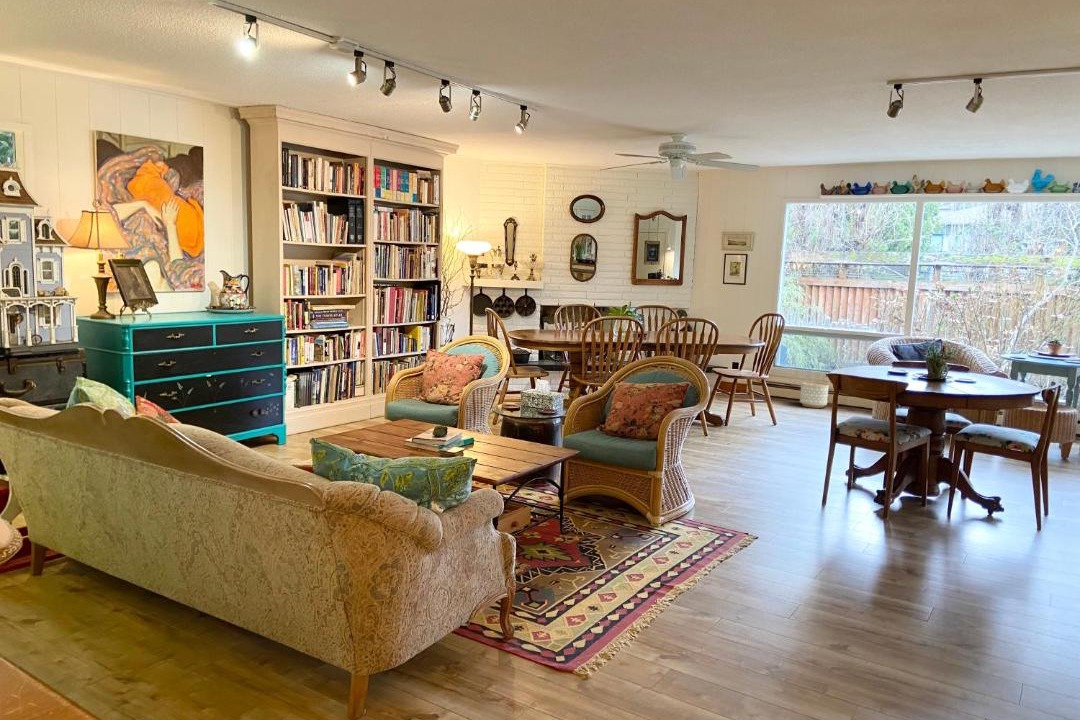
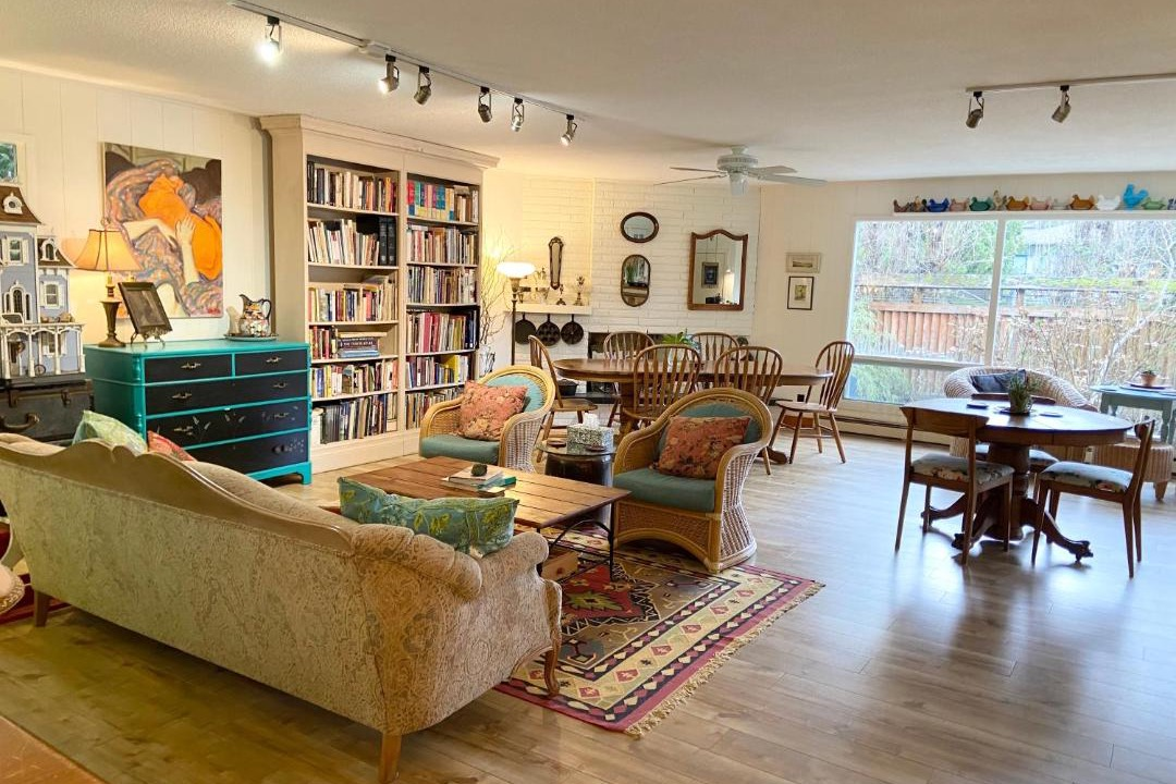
- planter [799,381,830,409]
